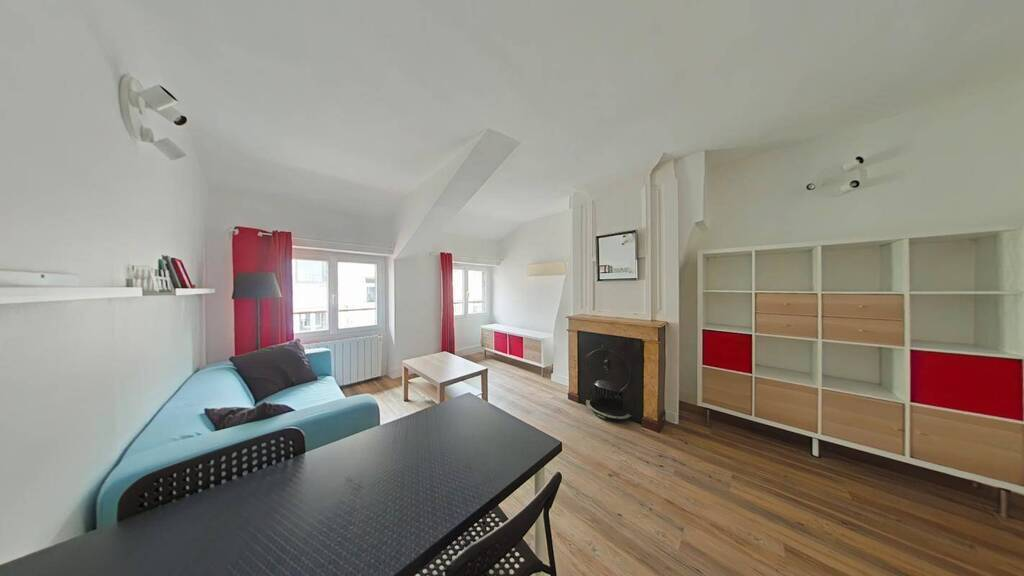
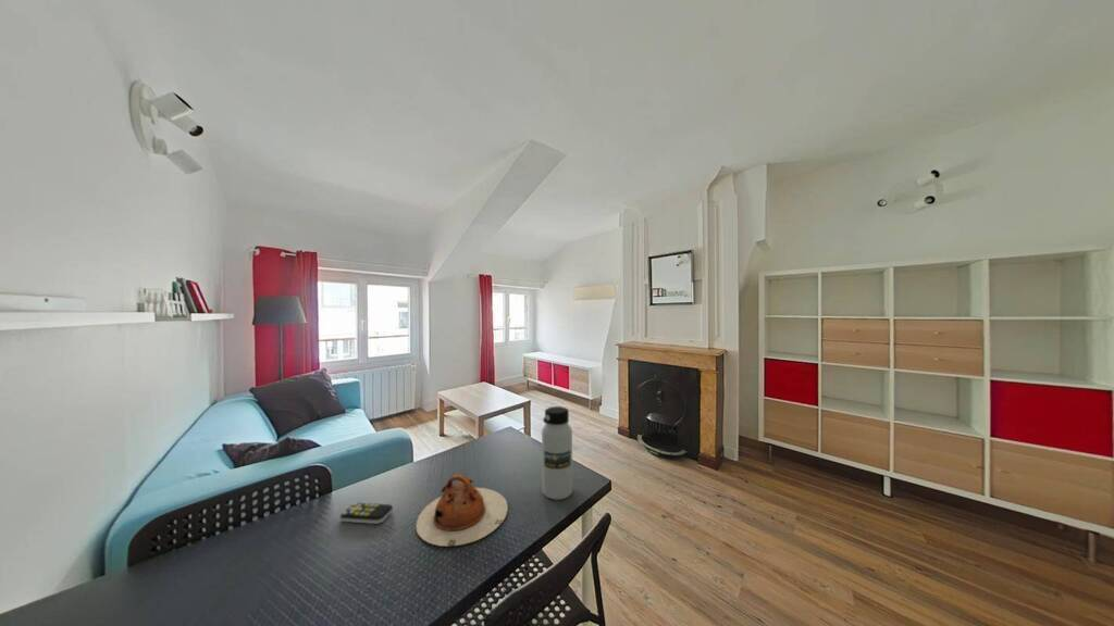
+ water bottle [541,405,573,501]
+ remote control [339,502,394,525]
+ teapot [414,473,509,547]
